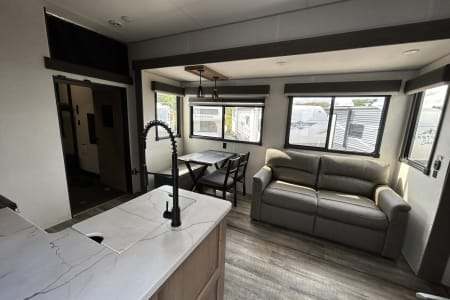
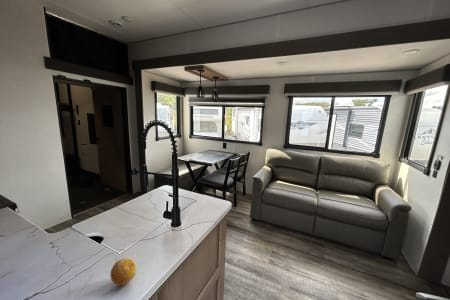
+ fruit [109,257,138,286]
